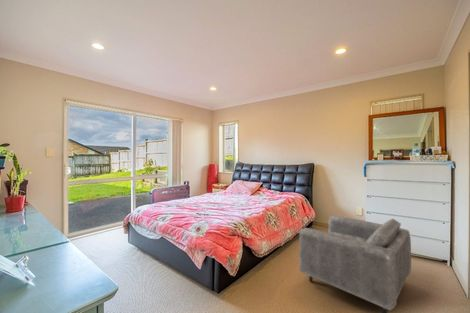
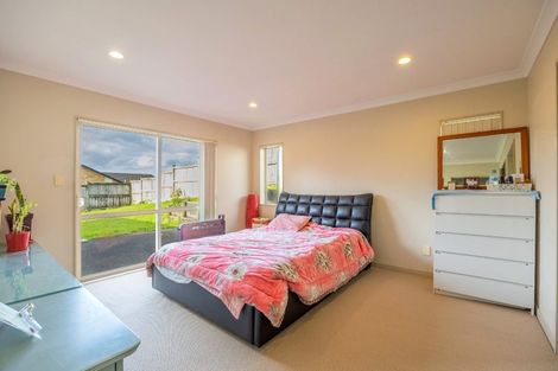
- armchair [298,215,412,313]
